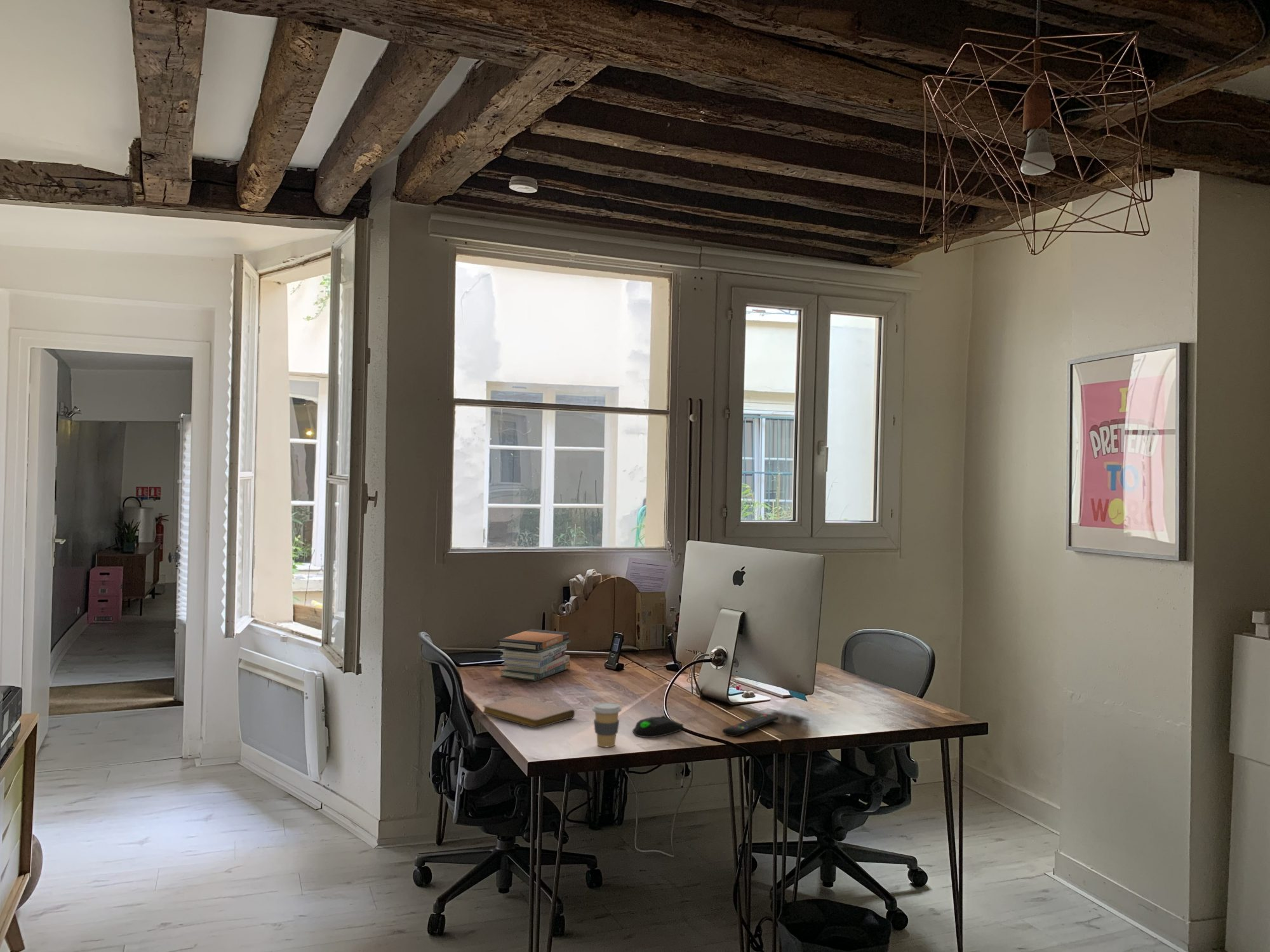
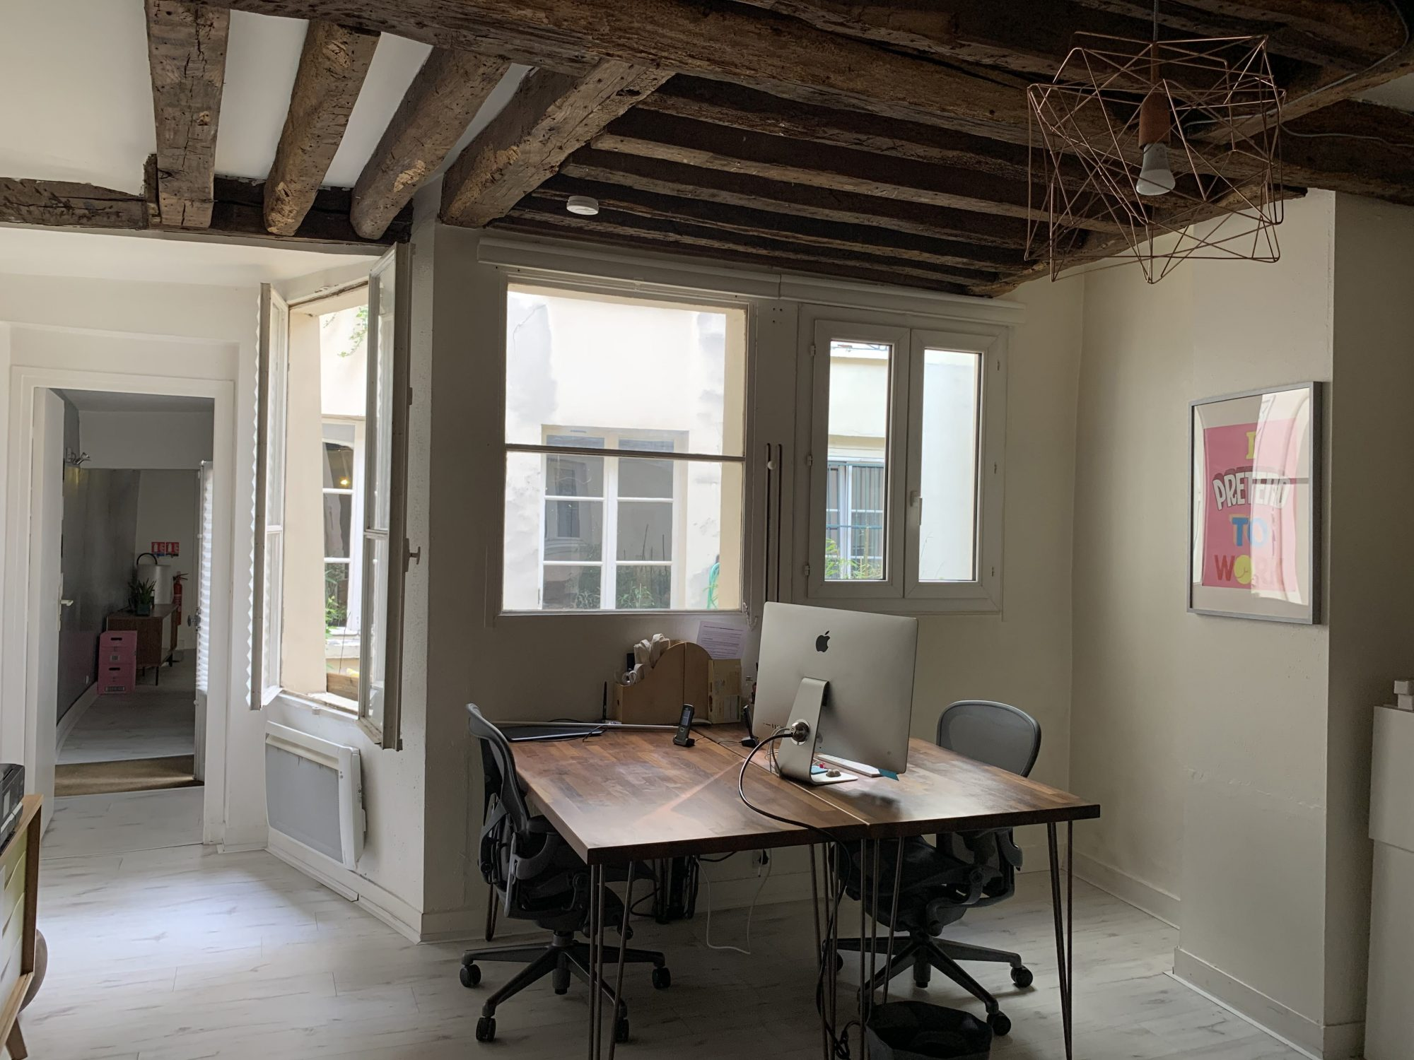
- coffee cup [591,701,622,748]
- remote control [722,713,779,737]
- notebook [482,696,575,729]
- book stack [497,628,572,682]
- computer mouse [632,715,684,738]
